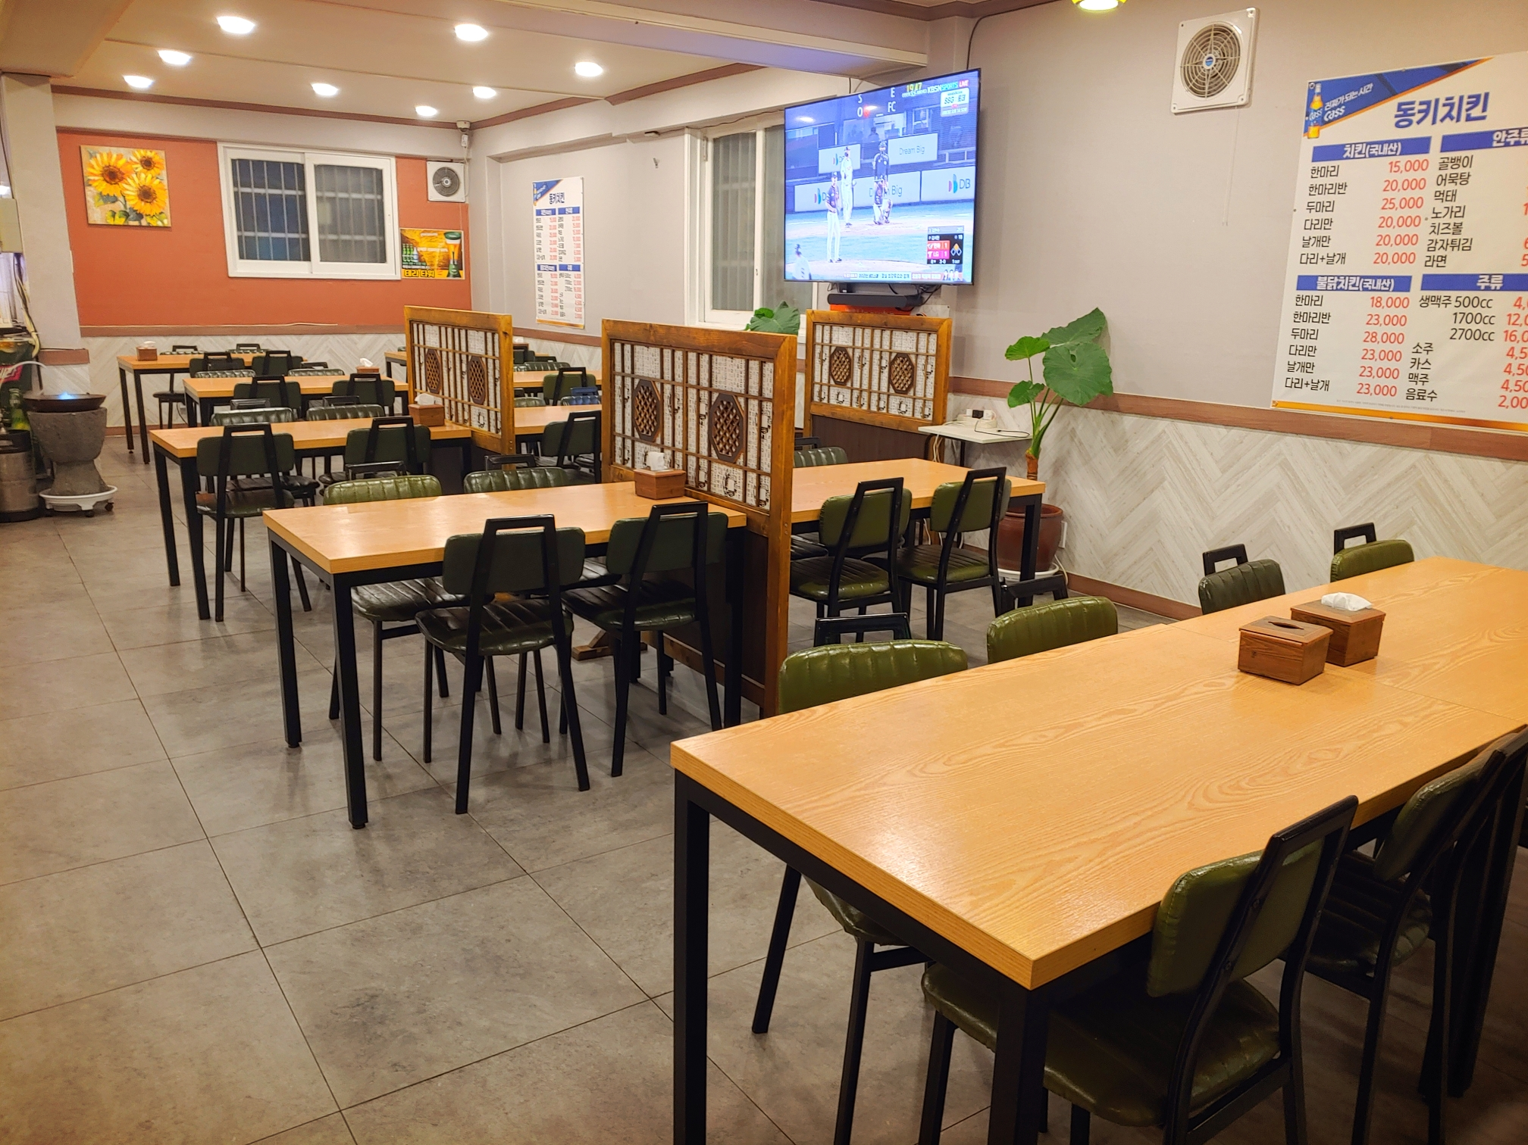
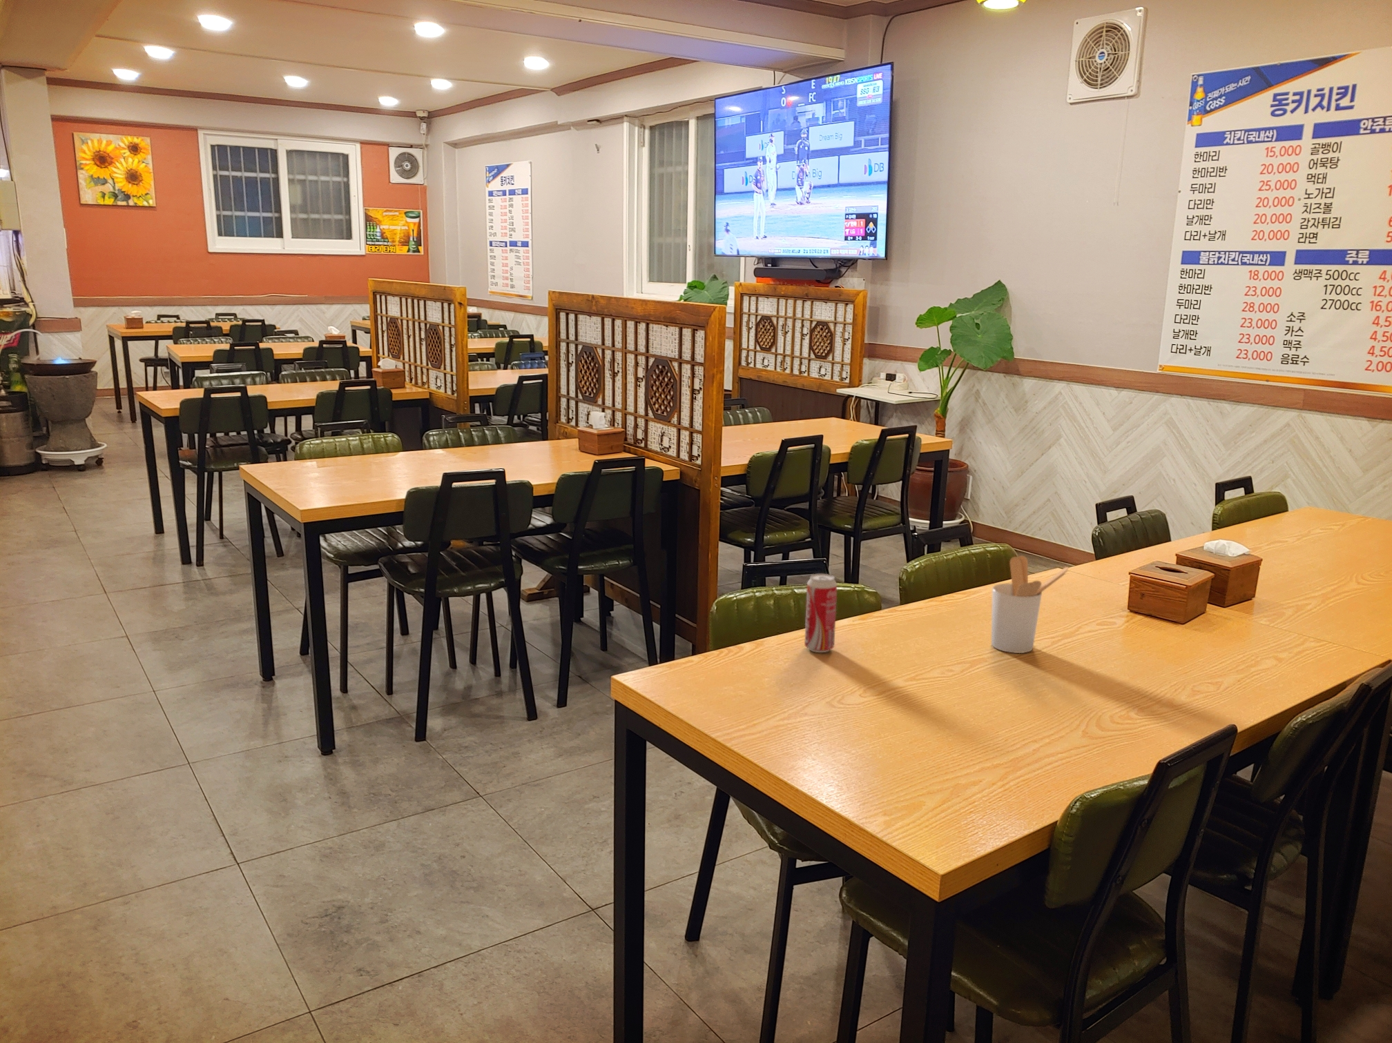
+ beverage can [803,573,837,653]
+ utensil holder [991,555,1070,654]
